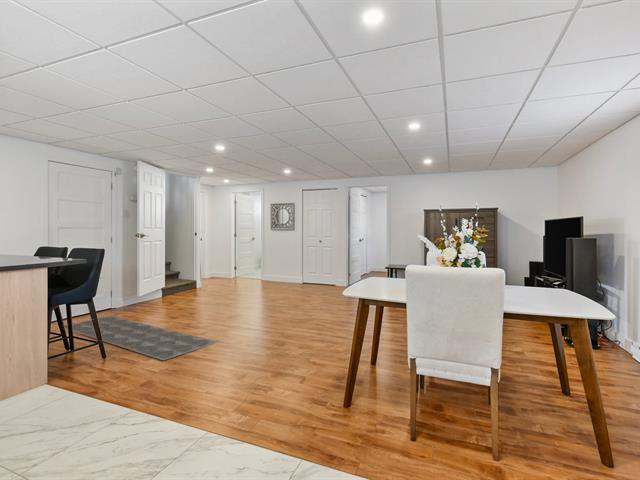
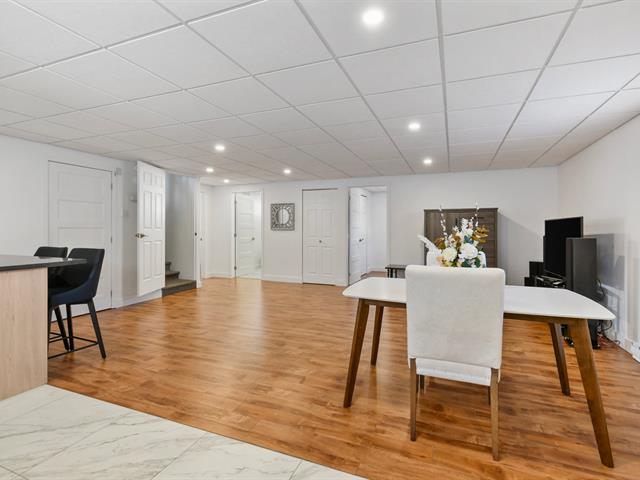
- rug [63,315,218,362]
